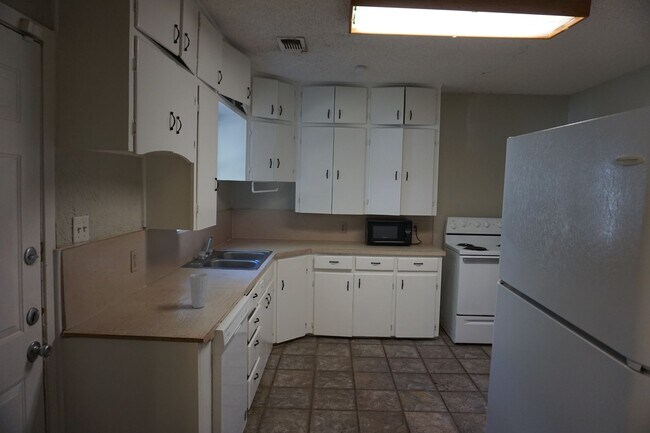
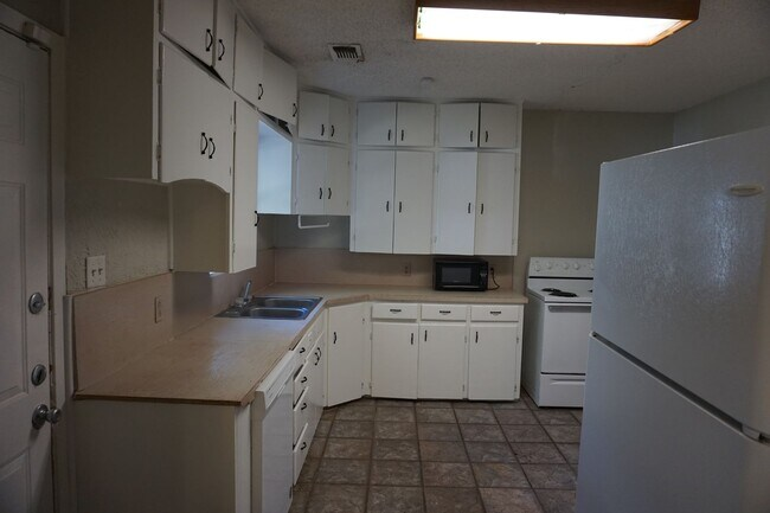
- cup [189,272,209,309]
